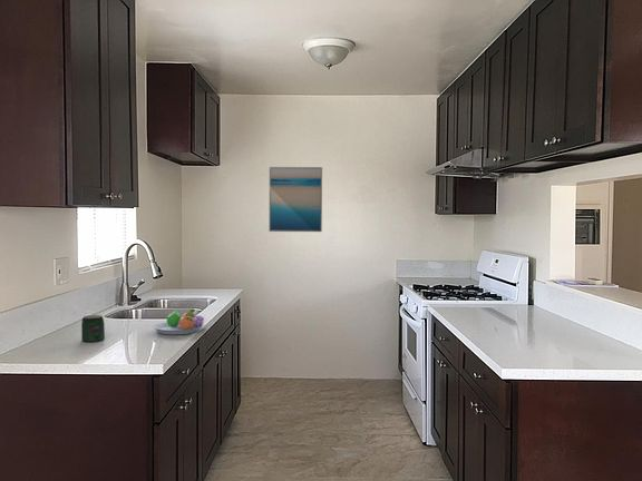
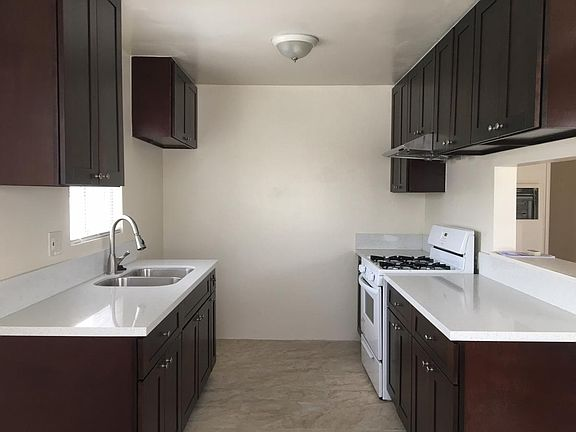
- jar [80,314,106,343]
- wall art [268,166,323,233]
- fruit bowl [152,307,205,335]
